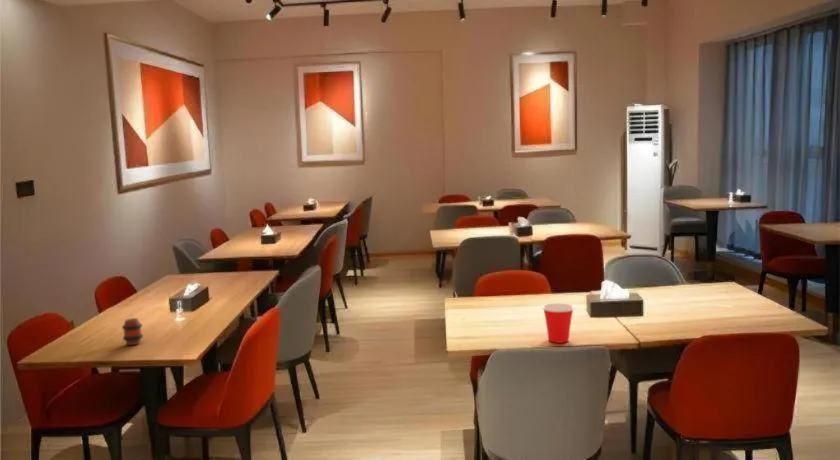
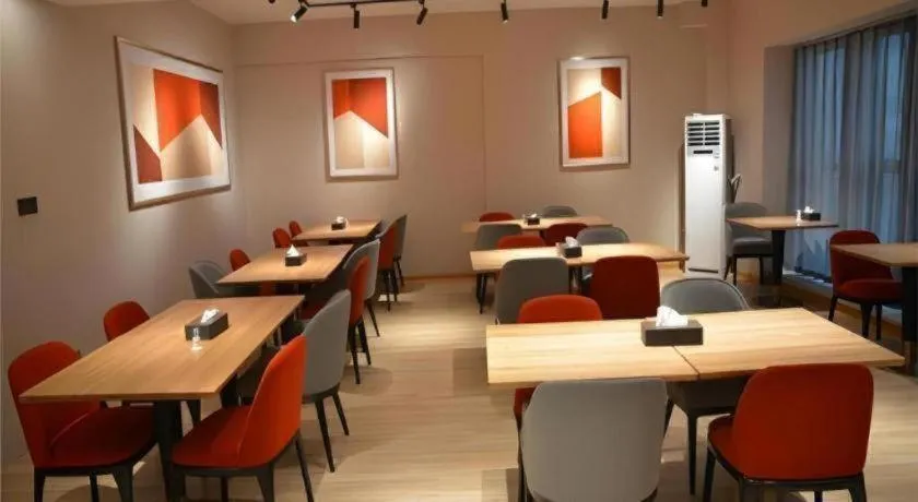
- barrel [121,317,144,346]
- cup [541,302,576,344]
